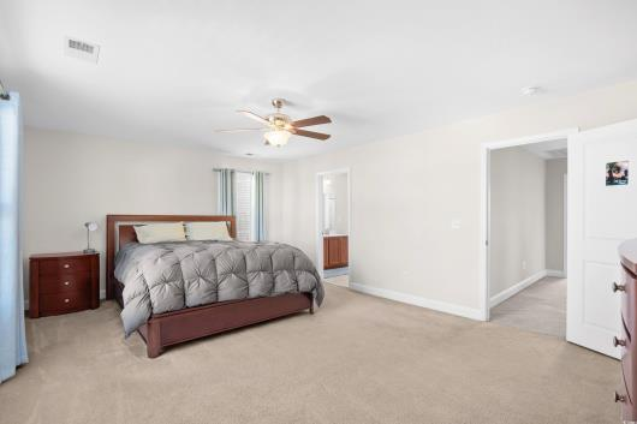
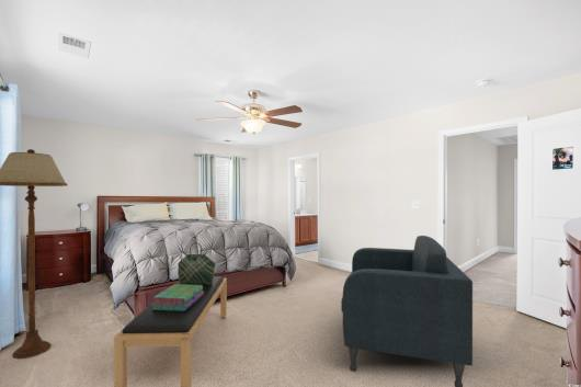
+ tote bag [176,241,216,285]
+ bench [113,275,228,387]
+ stack of books [151,283,204,311]
+ floor lamp [0,148,69,360]
+ armchair [340,235,474,387]
